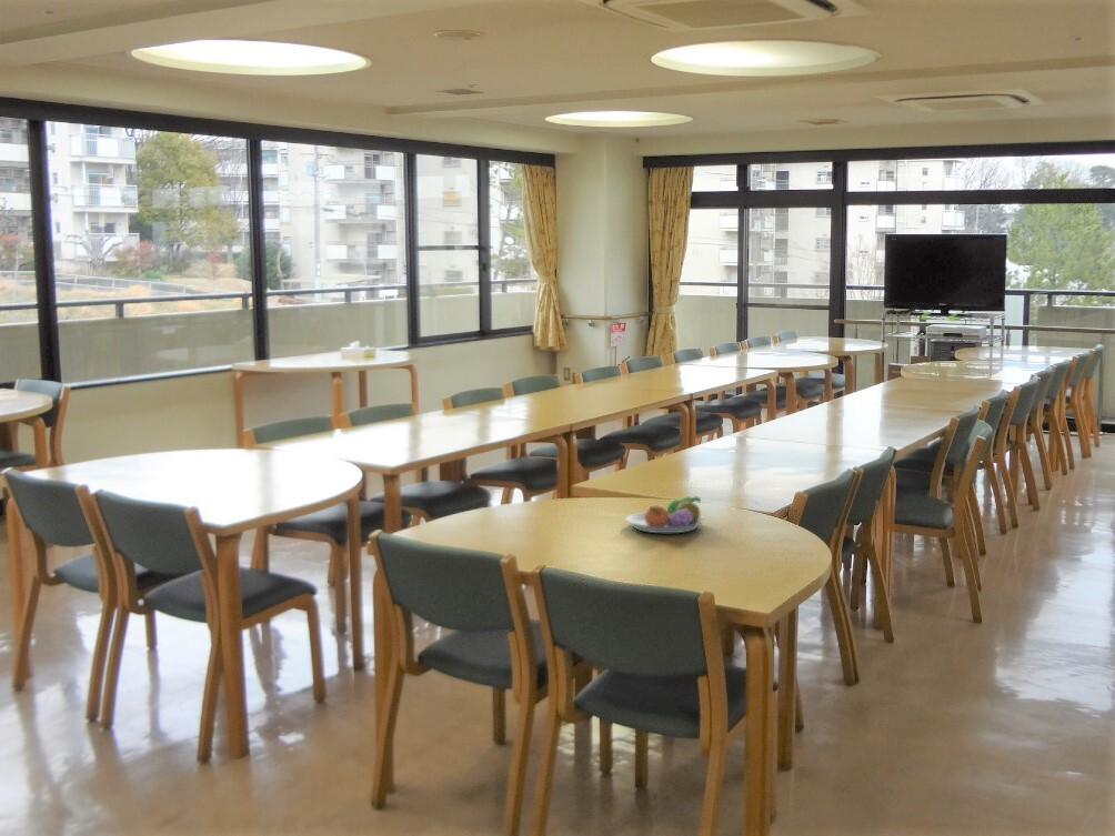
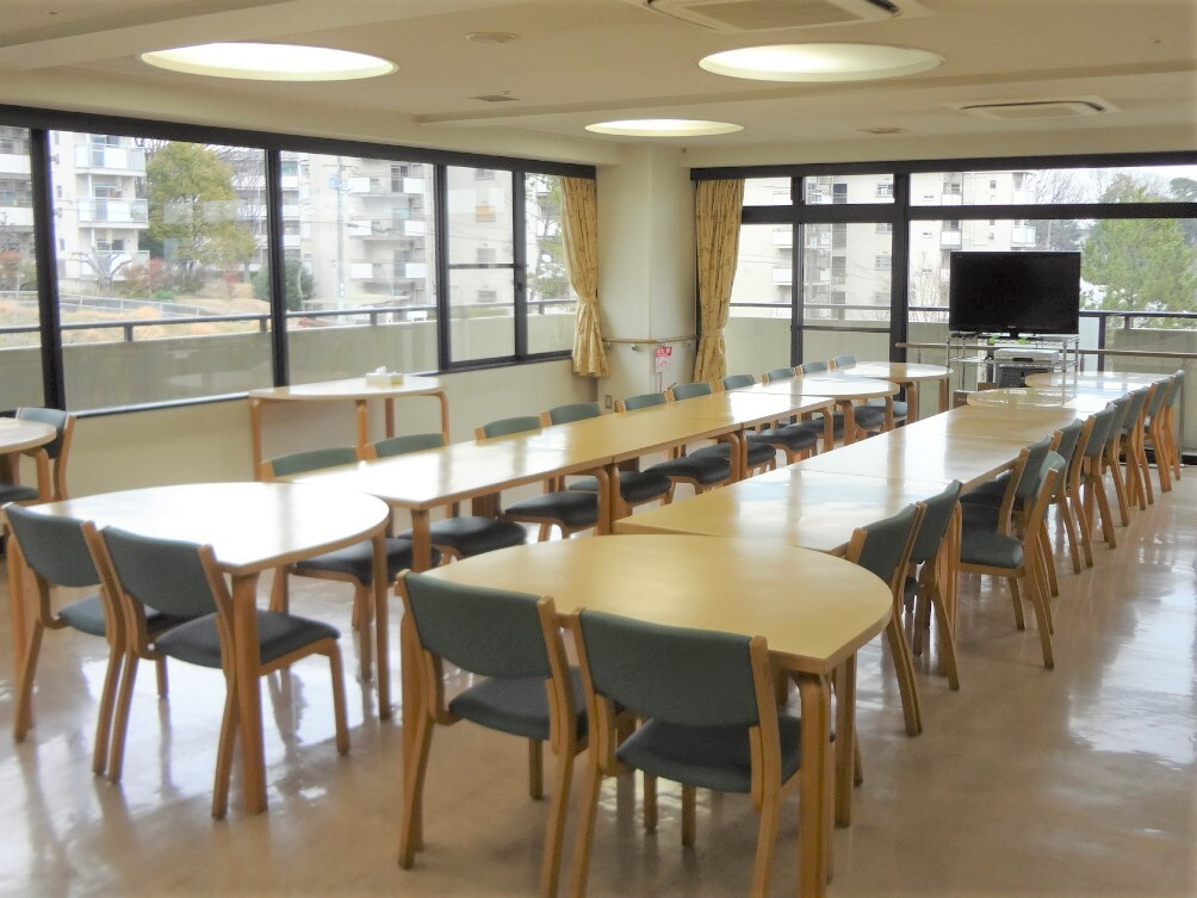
- fruit bowl [624,495,706,534]
